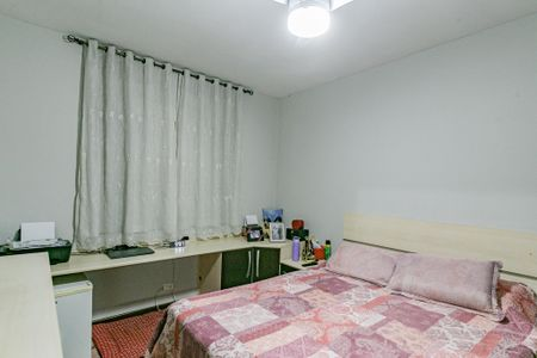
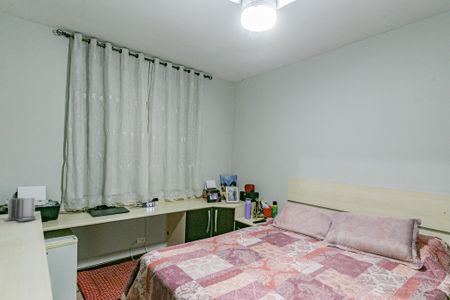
+ architectural model [3,197,38,223]
